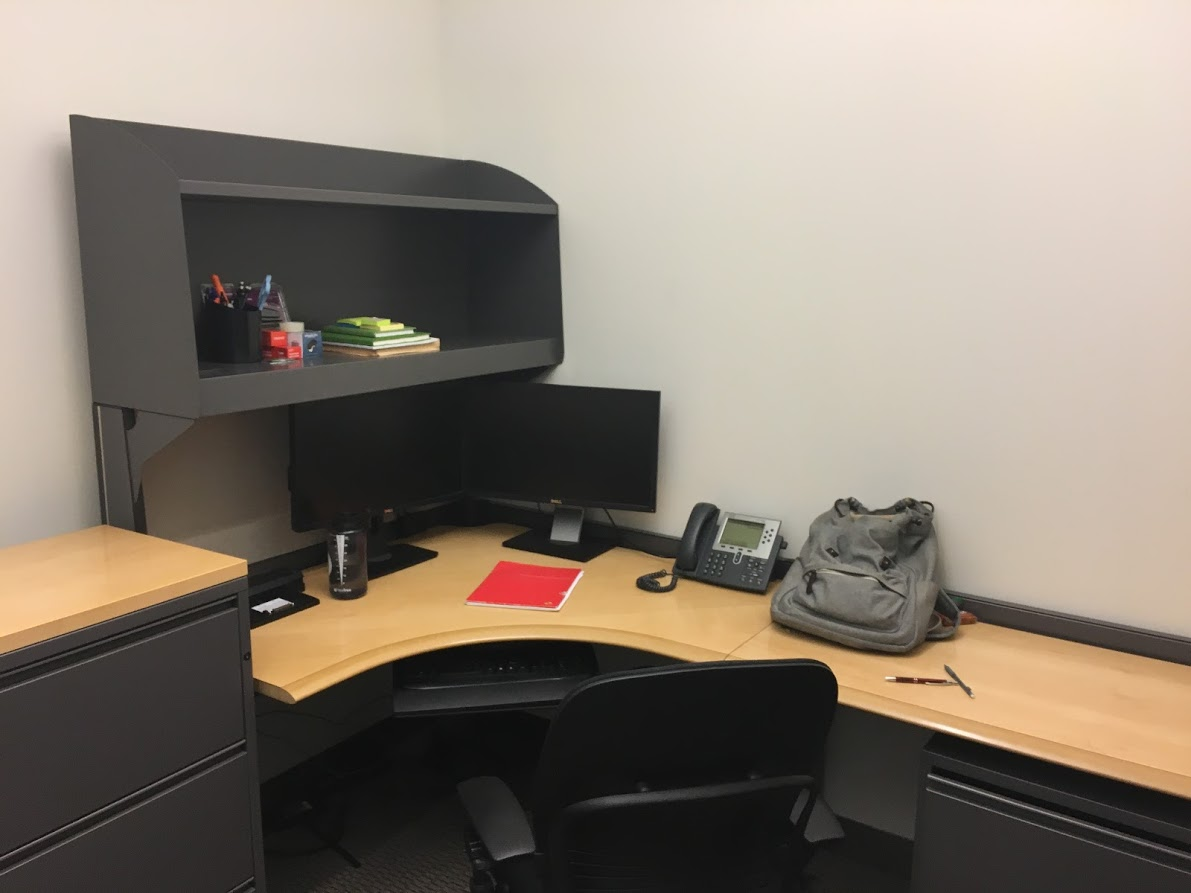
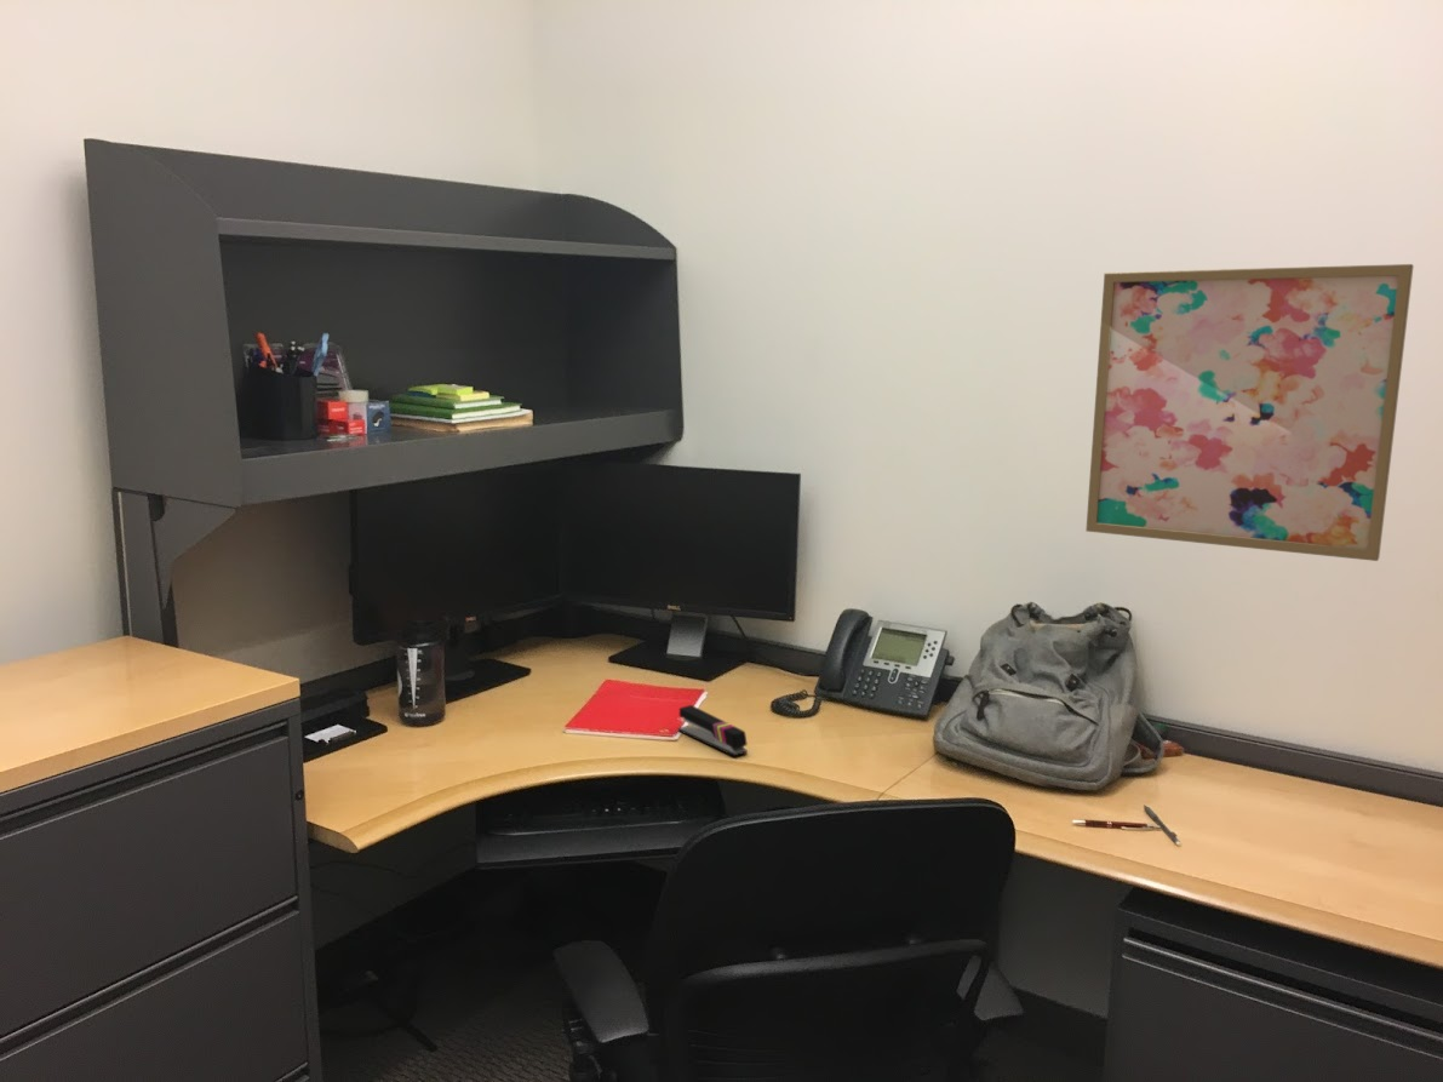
+ stapler [677,704,749,757]
+ wall art [1084,263,1415,562]
